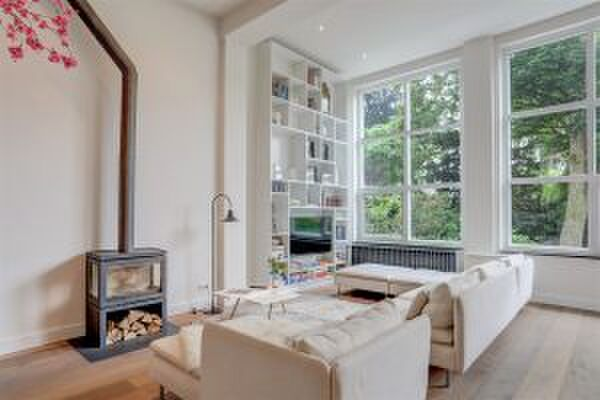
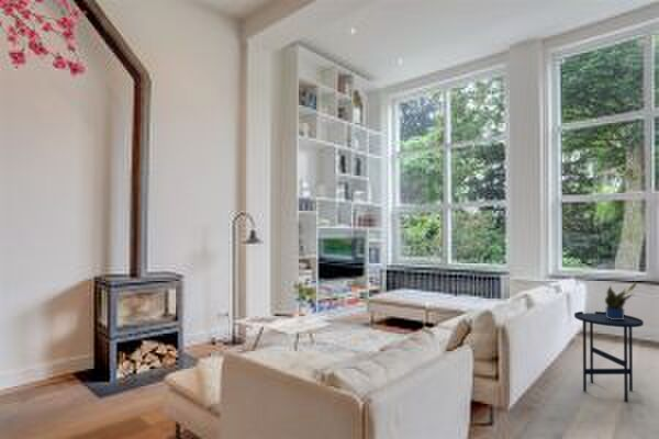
+ potted plant [604,280,638,319]
+ side table [573,311,645,403]
